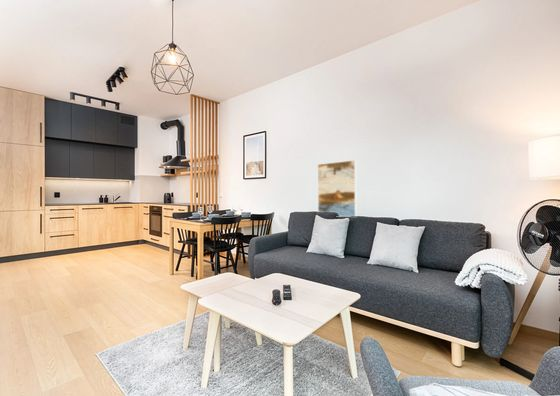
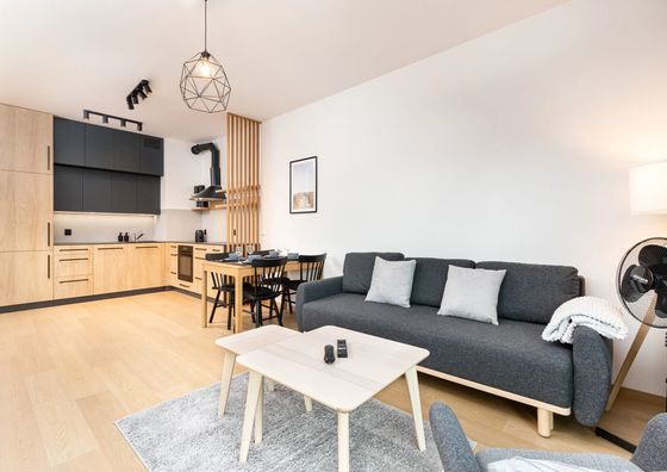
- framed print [317,159,358,218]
